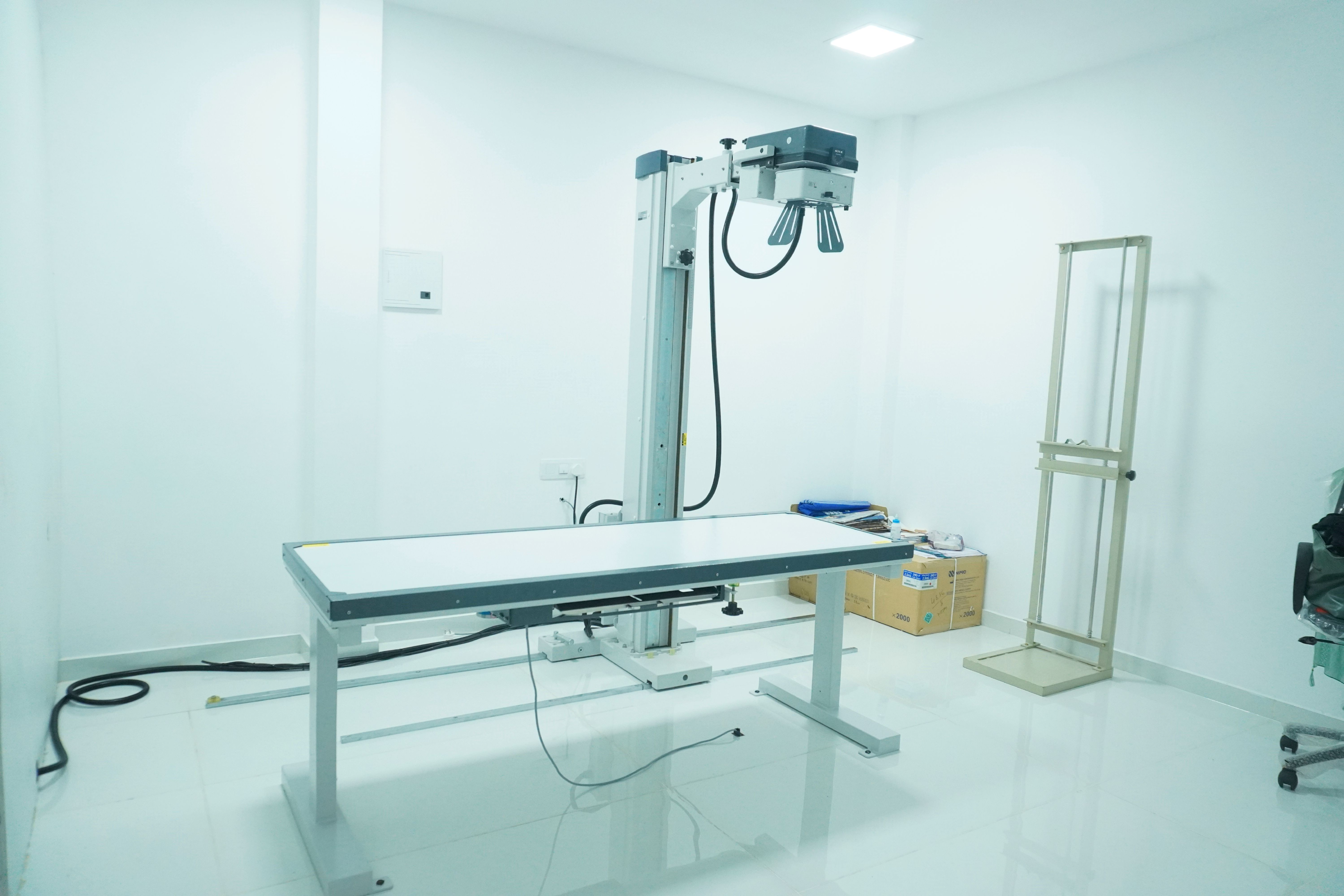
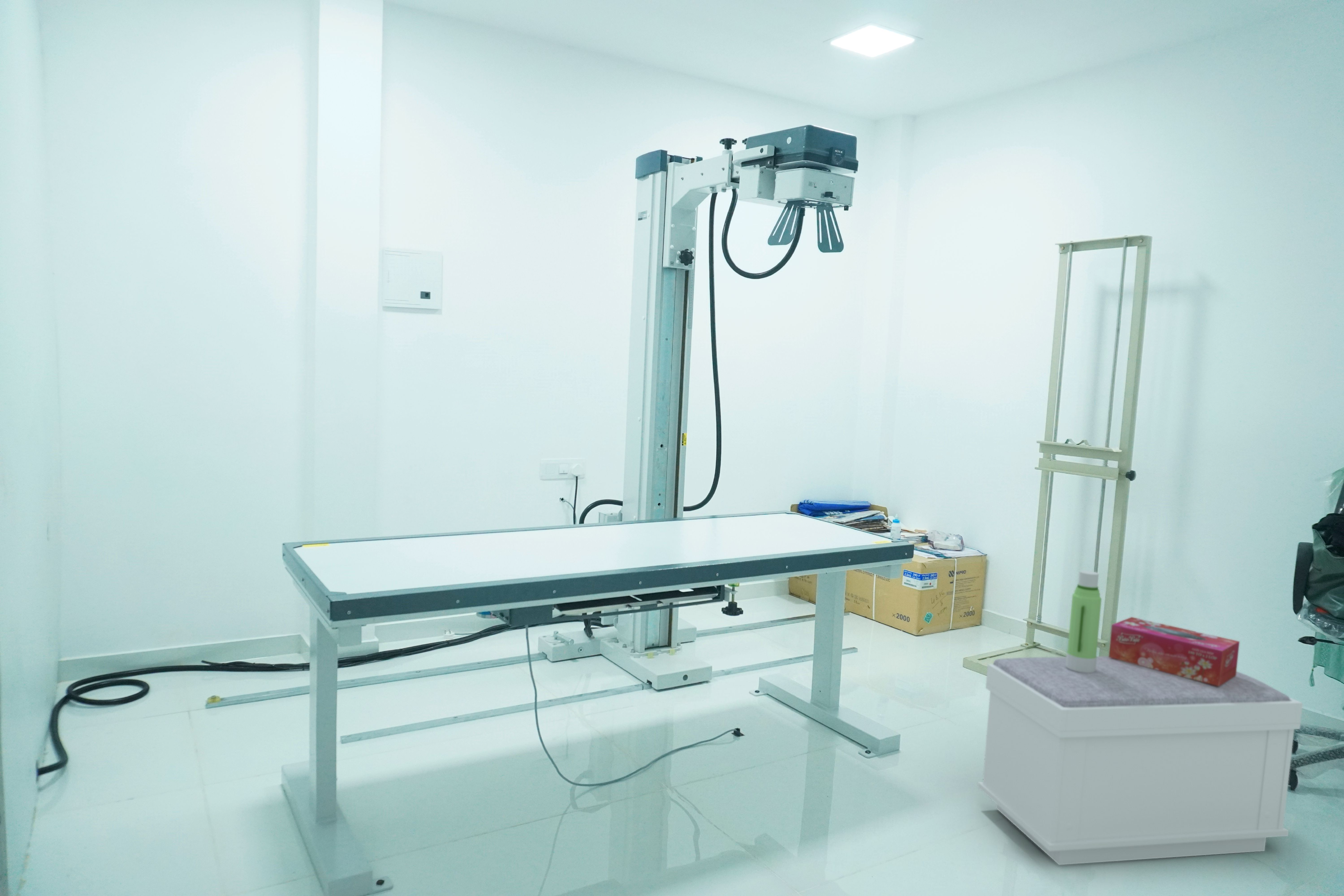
+ bench [977,656,1303,865]
+ tissue box [1108,617,1240,686]
+ water bottle [1066,570,1102,673]
